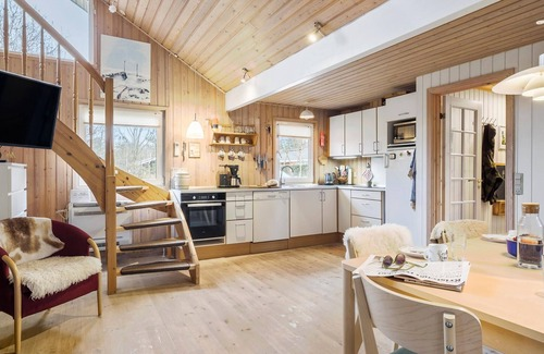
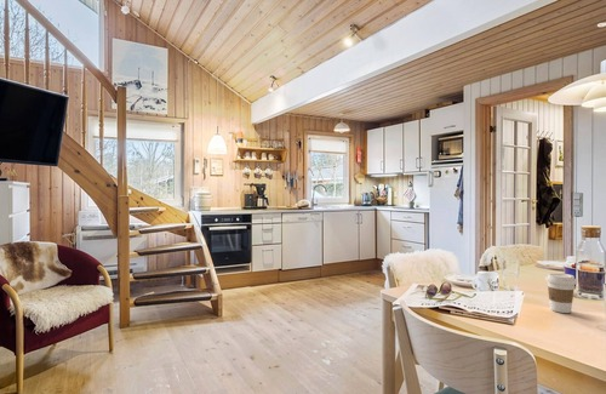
+ coffee cup [544,272,578,314]
